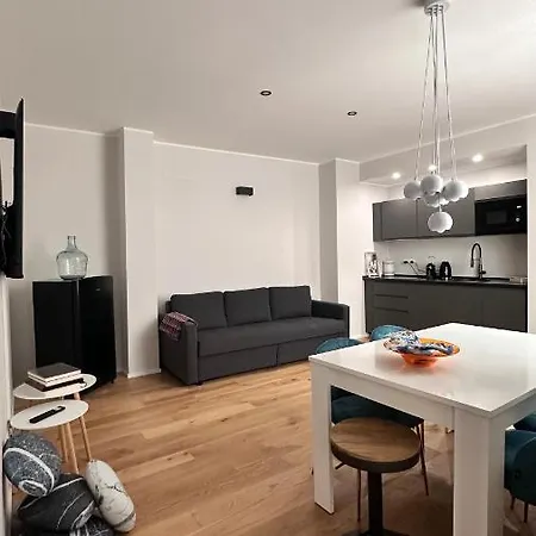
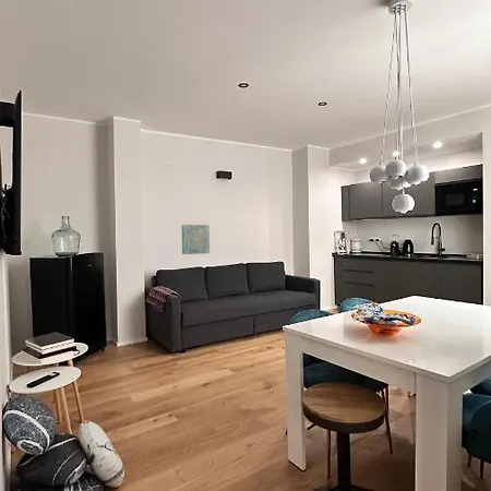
+ wall art [181,224,211,255]
